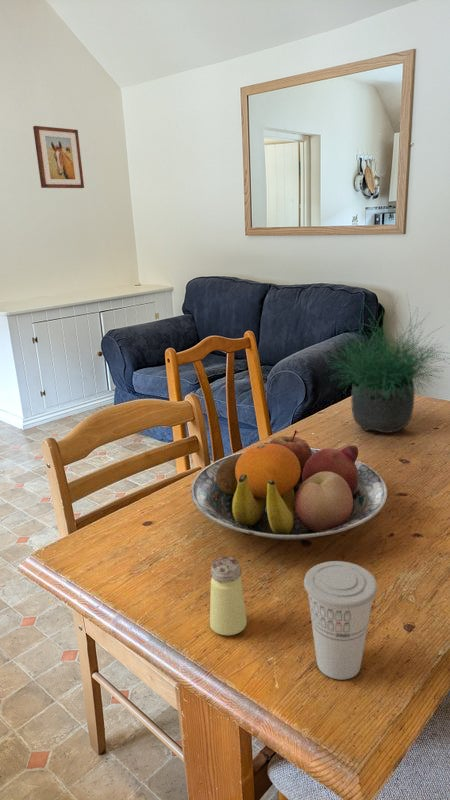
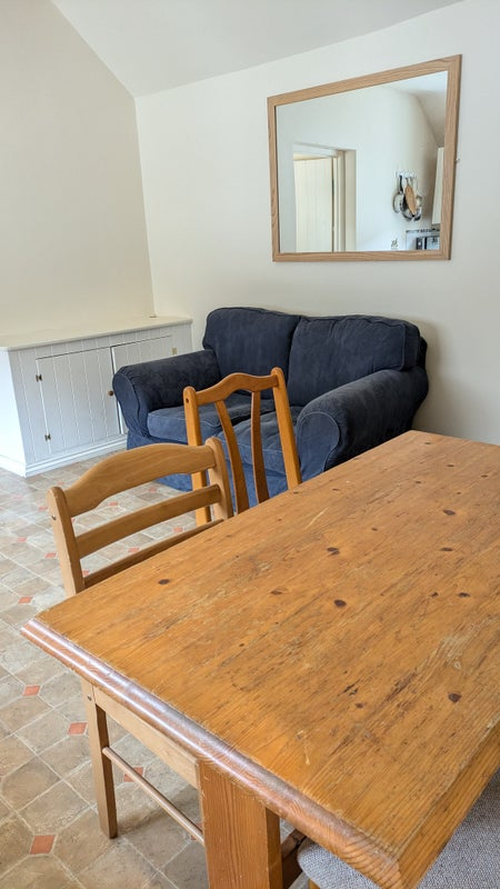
- potted plant [321,291,450,434]
- cup [303,560,378,681]
- fruit bowl [190,429,388,541]
- wall art [32,125,85,189]
- saltshaker [209,556,248,636]
